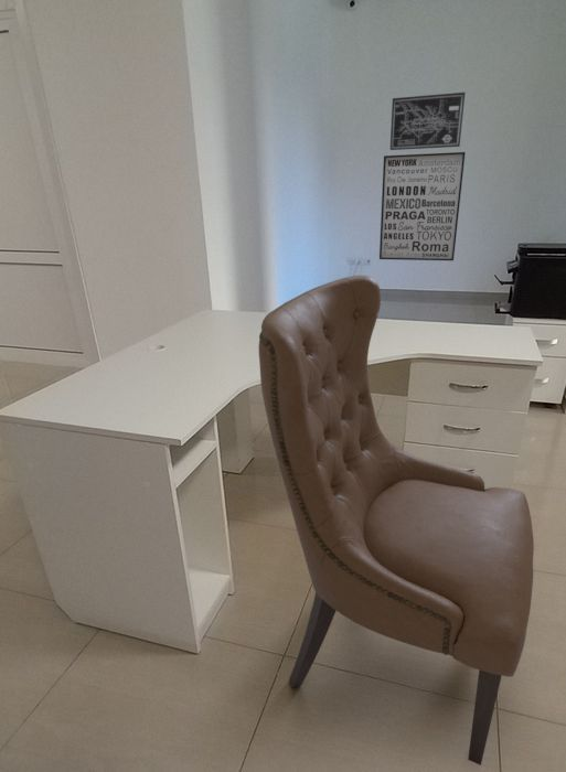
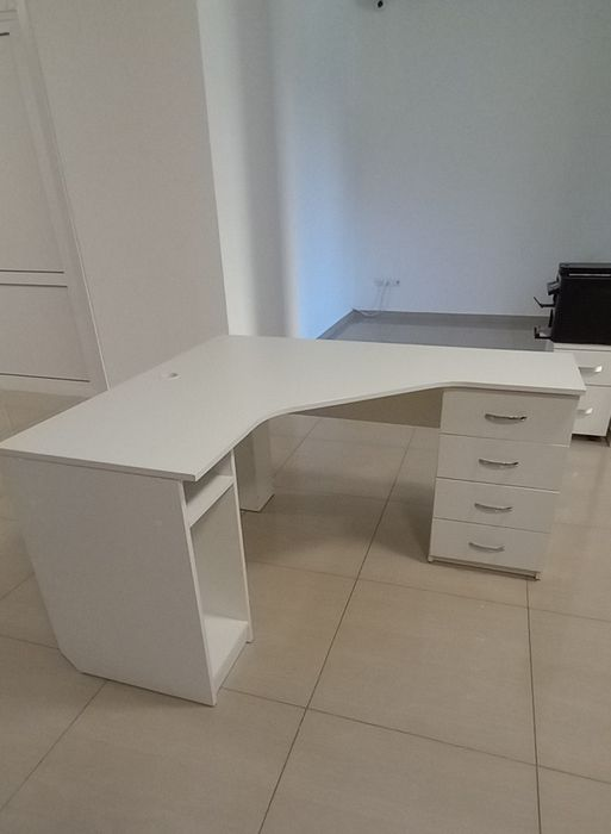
- wall art [389,92,467,151]
- wall art [378,151,467,261]
- chair [258,275,535,766]
